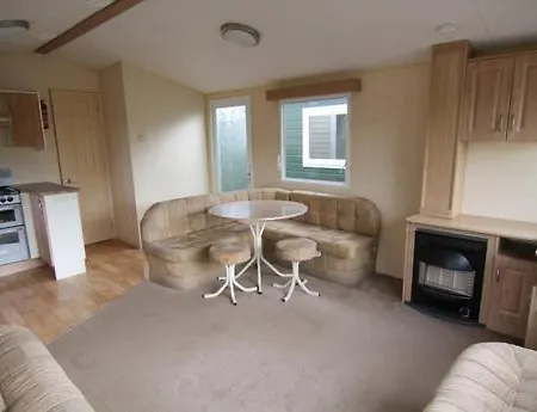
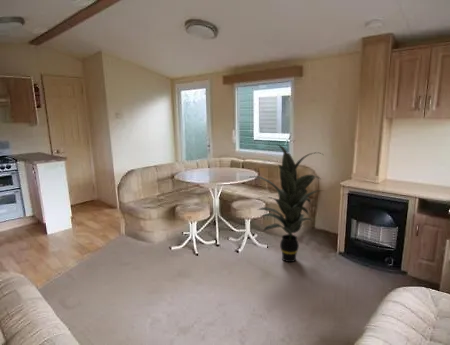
+ indoor plant [246,144,325,263]
